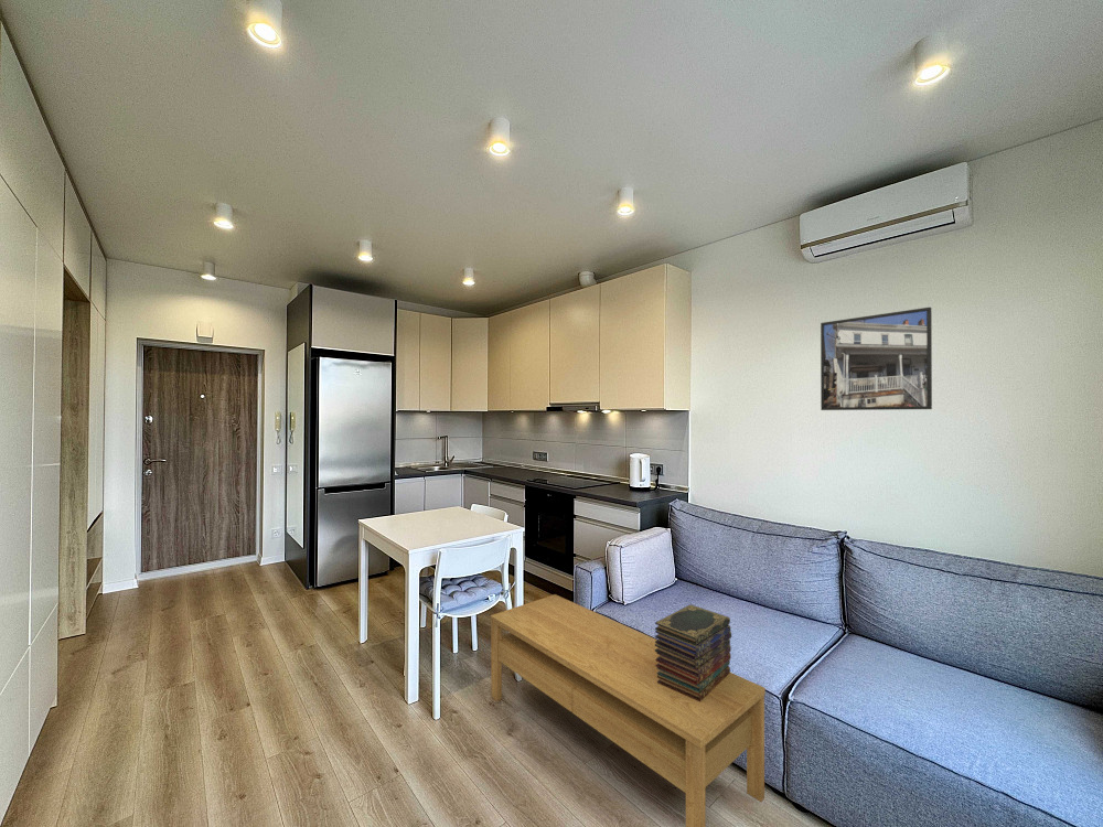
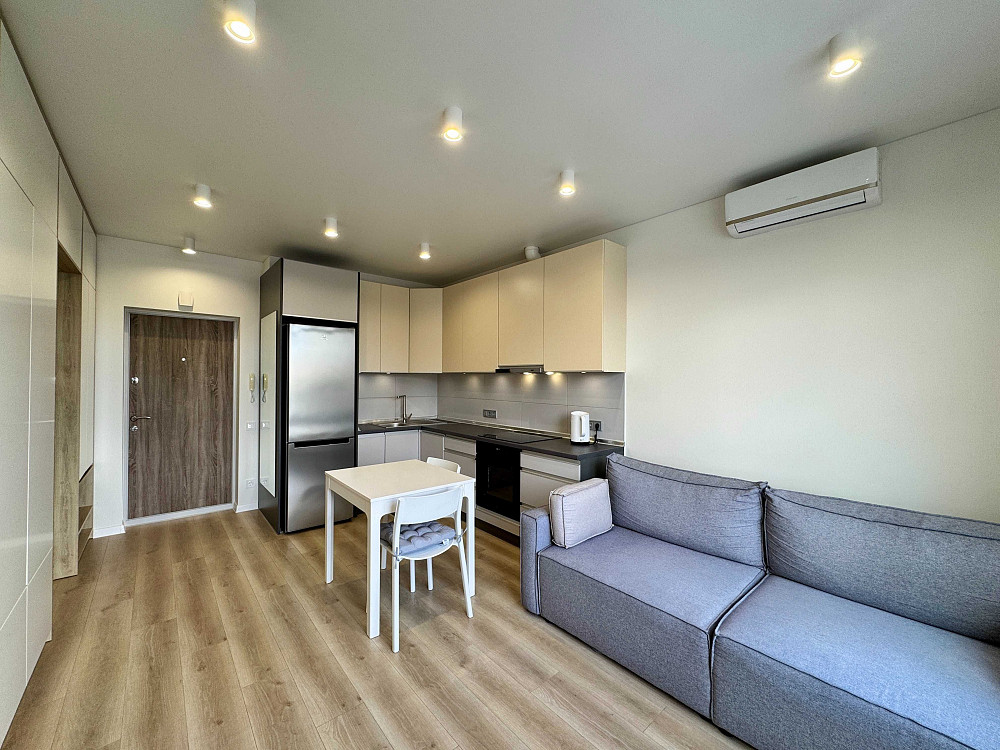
- coffee table [490,593,767,827]
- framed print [820,307,933,411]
- book stack [654,603,732,701]
